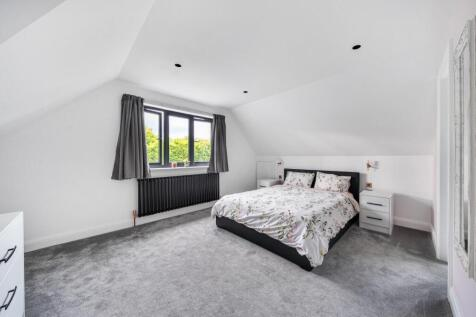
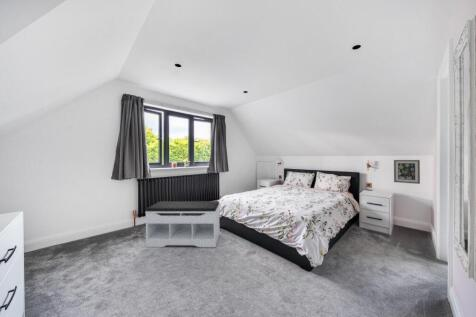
+ wall art [393,159,421,185]
+ bench [144,200,221,248]
